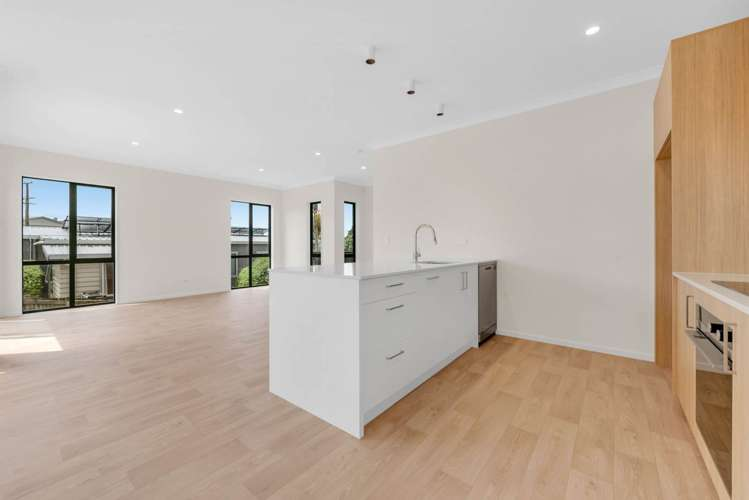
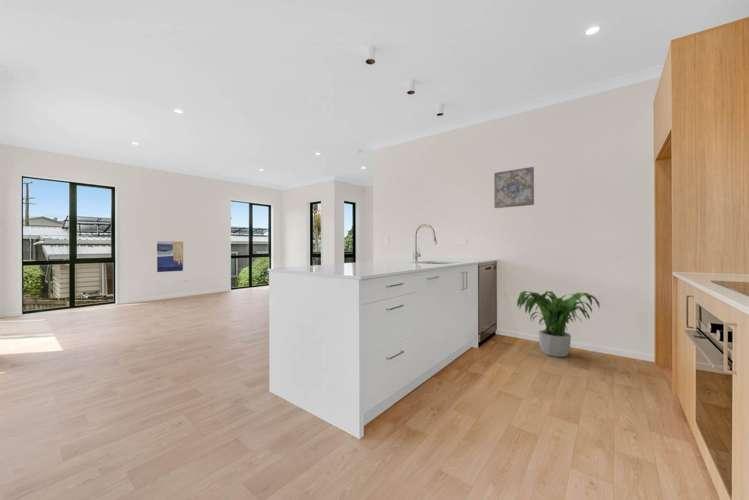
+ wall art [493,166,535,209]
+ wall art [156,240,184,273]
+ potted plant [516,290,601,358]
